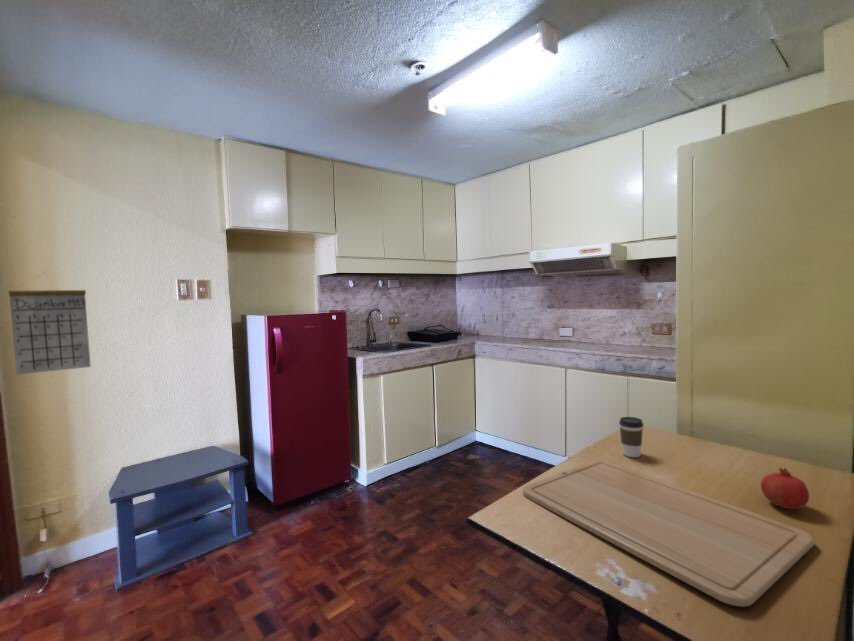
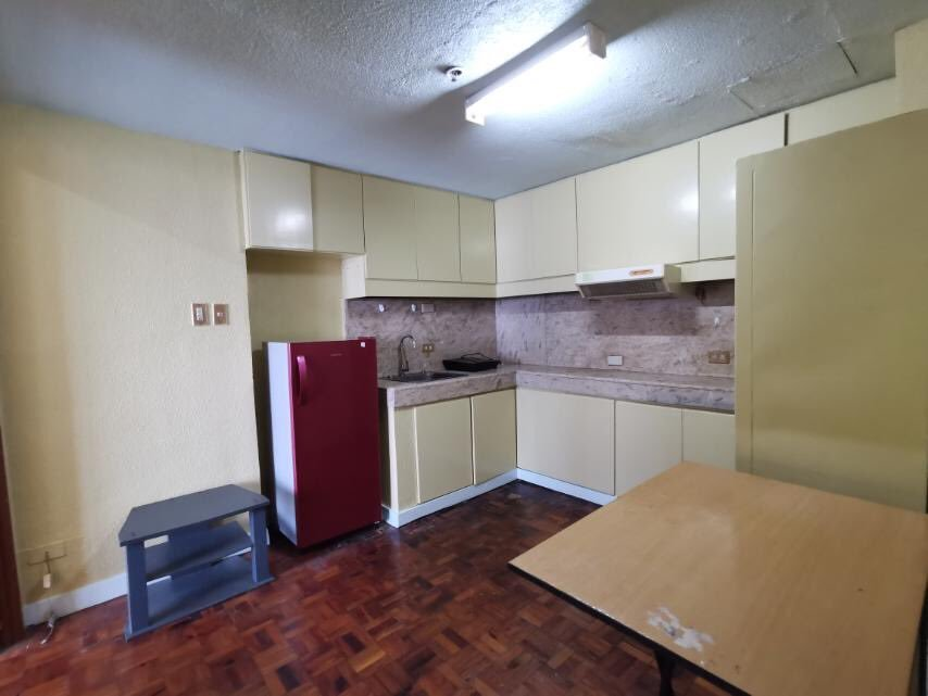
- coffee cup [618,416,644,458]
- chopping board [522,459,815,608]
- calendar [8,272,92,376]
- fruit [760,466,810,510]
